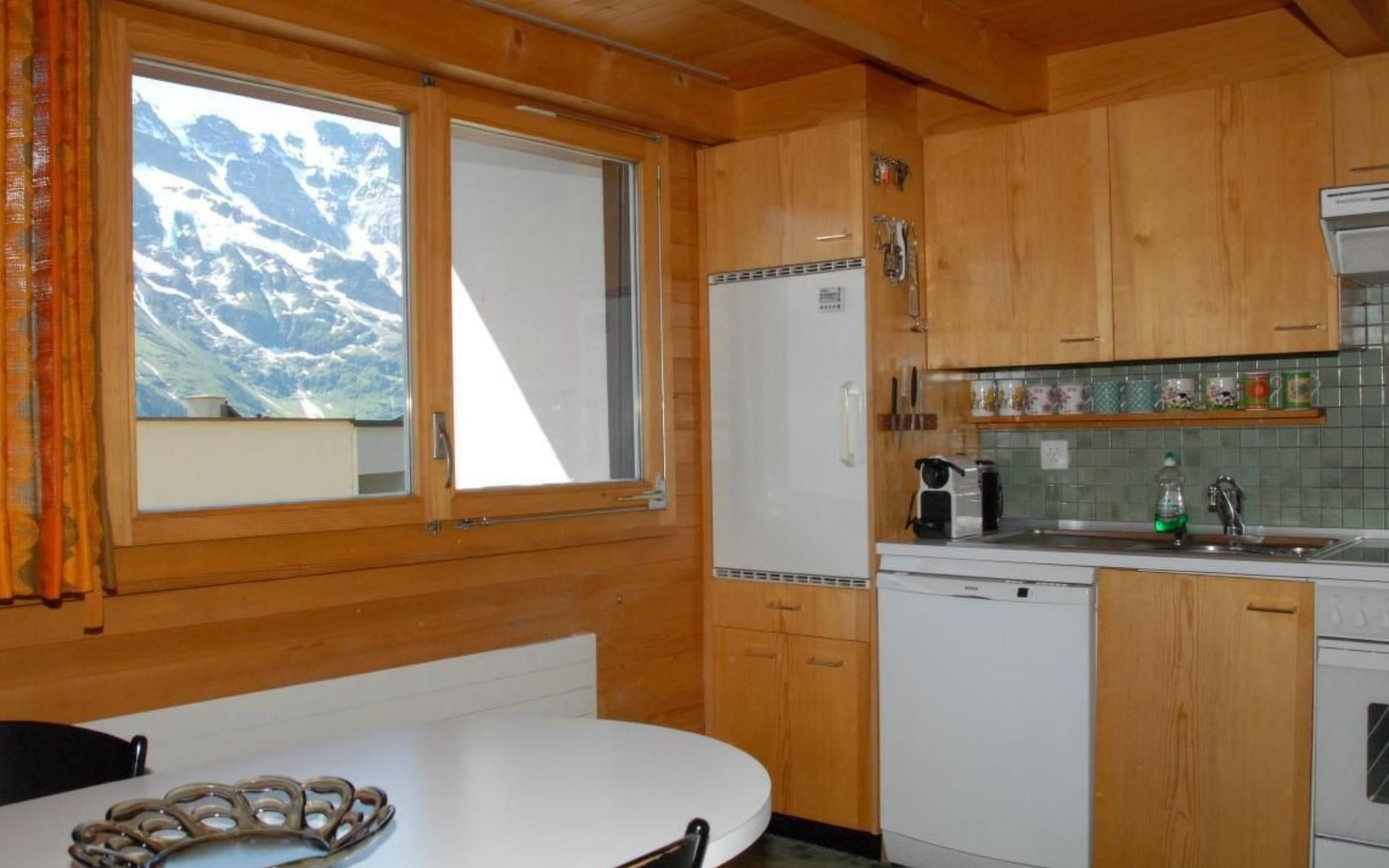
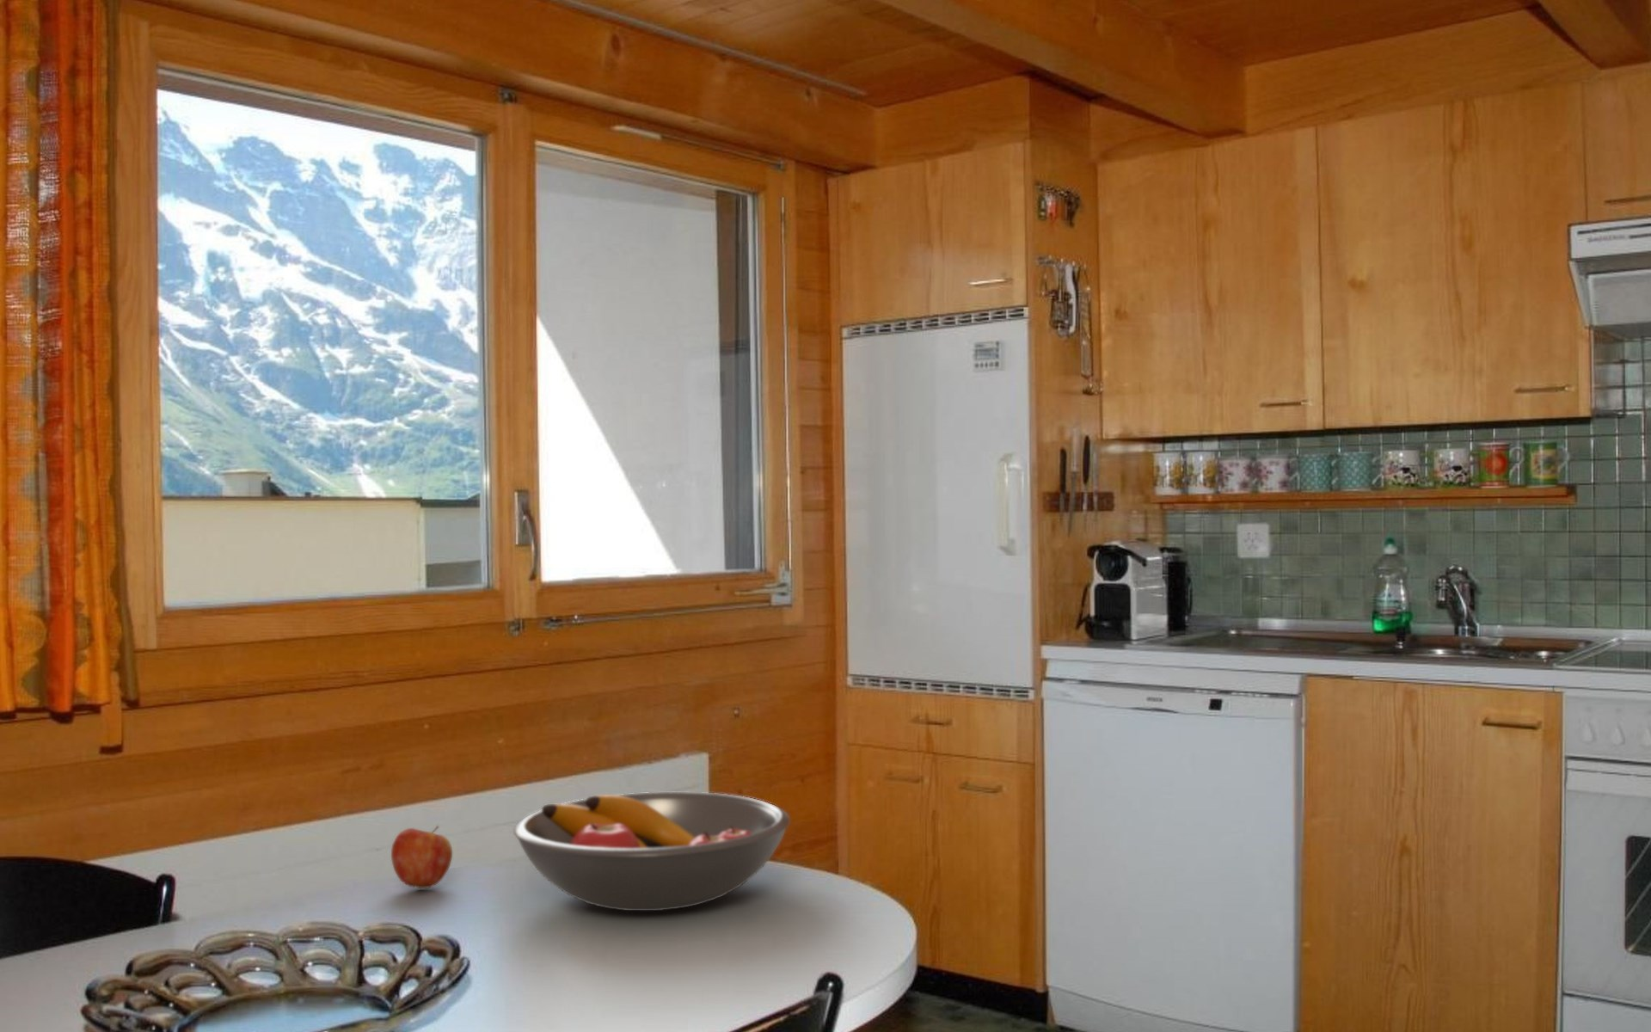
+ apple [390,825,453,889]
+ fruit bowl [513,791,792,912]
